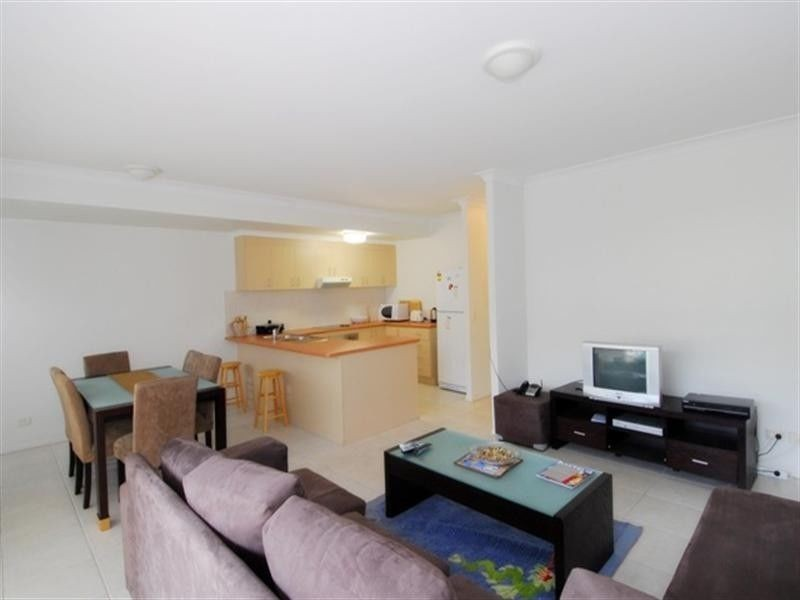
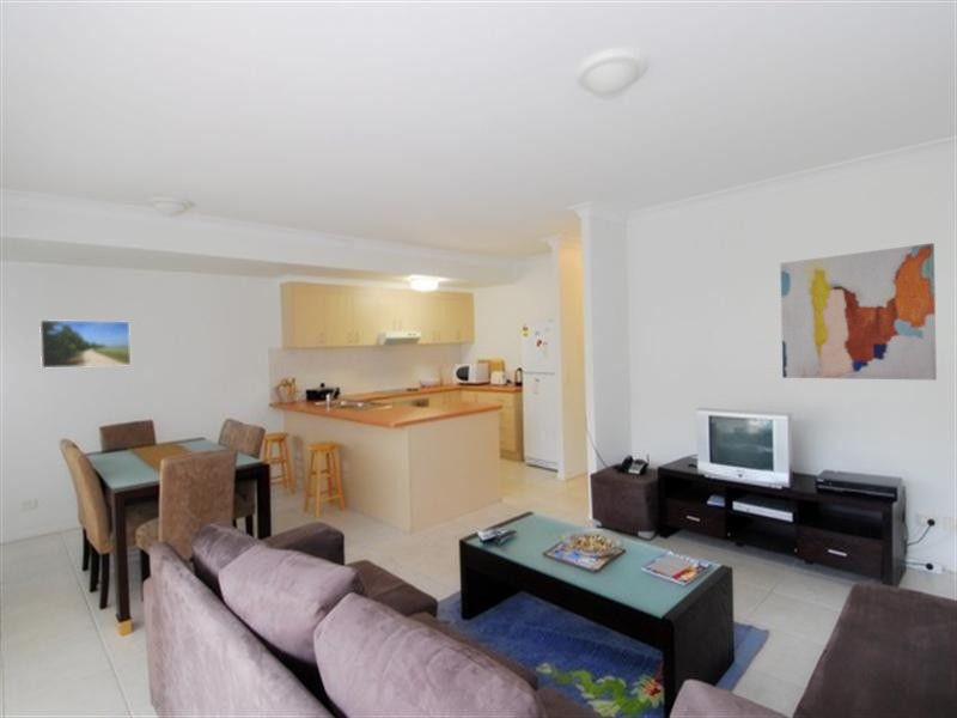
+ wall art [779,242,938,382]
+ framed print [38,318,132,370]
